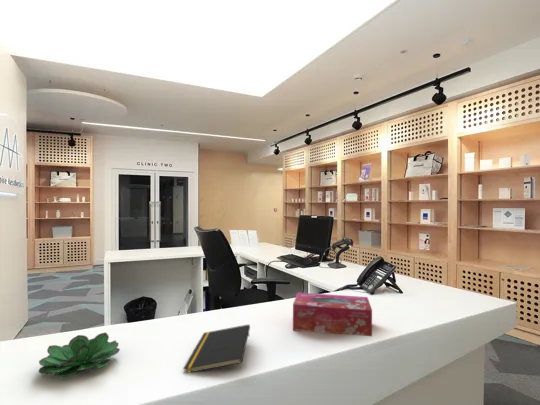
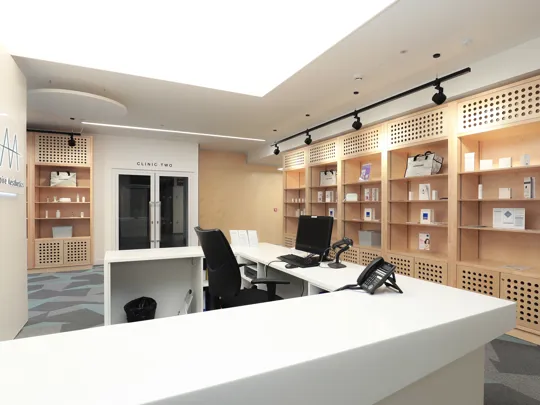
- notepad [182,323,251,373]
- succulent plant [38,331,121,378]
- tissue box [292,292,373,337]
